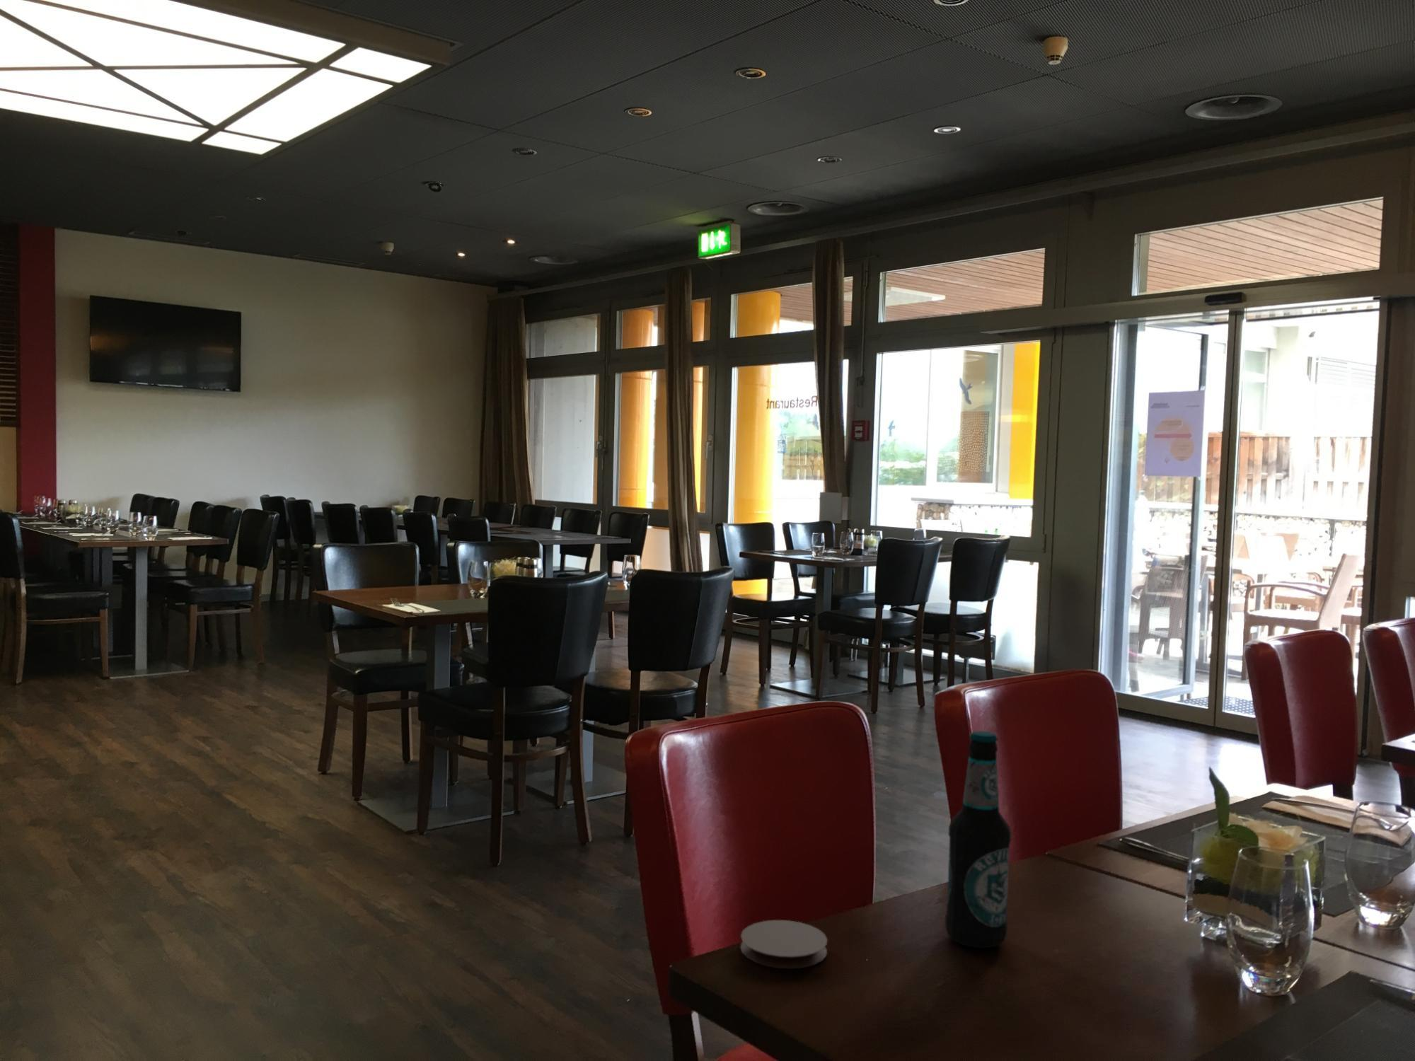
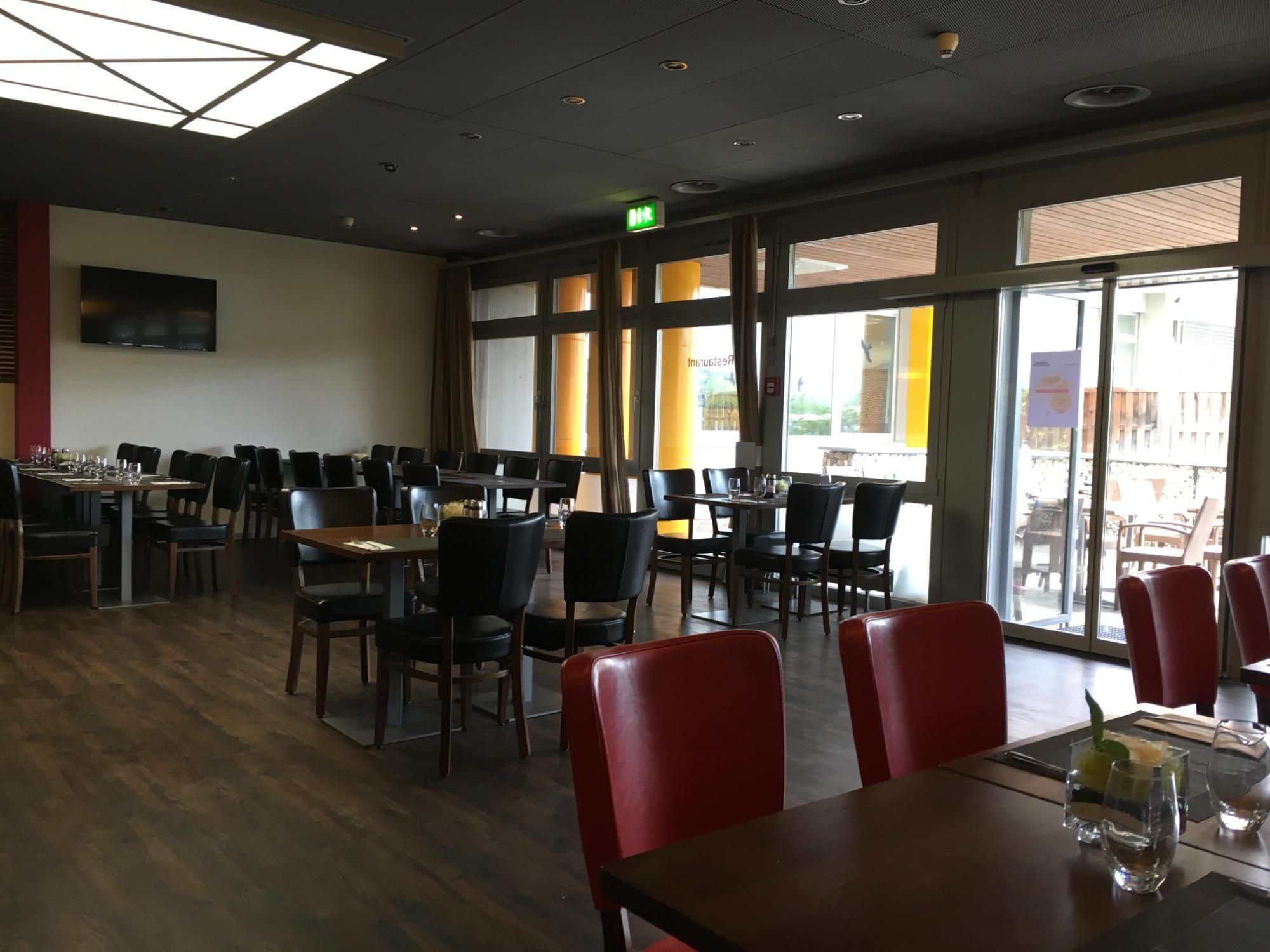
- bottle [945,730,1012,948]
- coaster [740,919,829,968]
